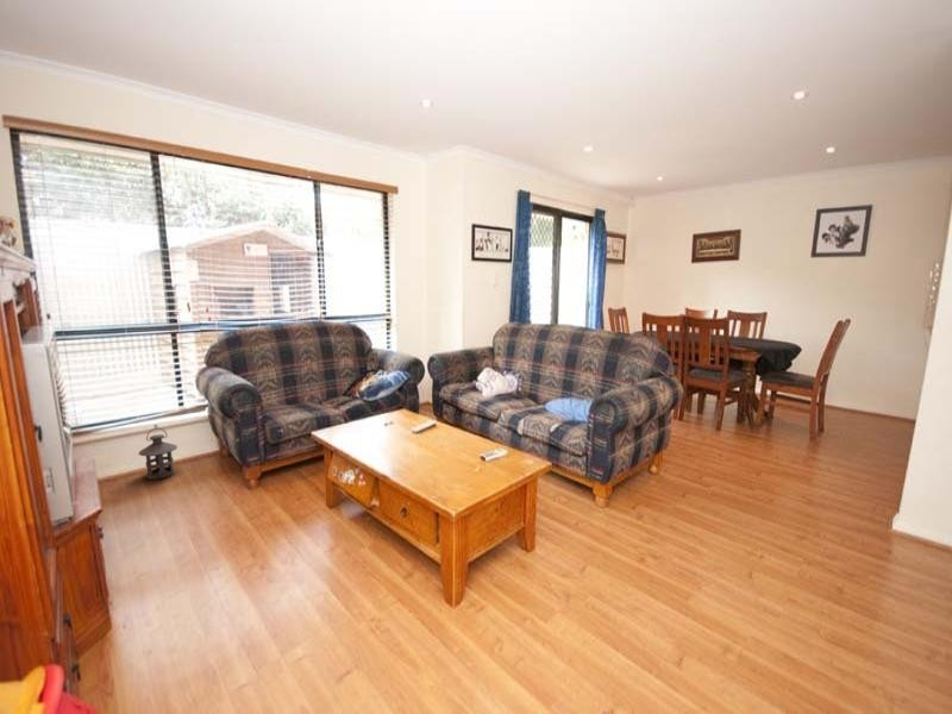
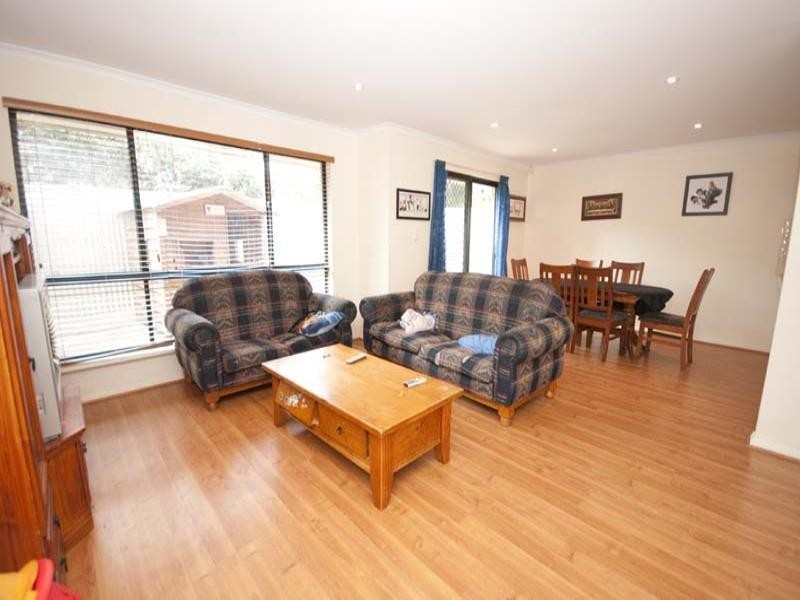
- lantern [138,424,178,481]
